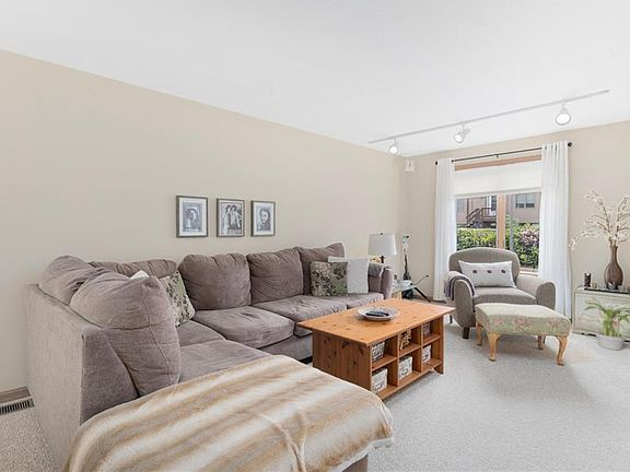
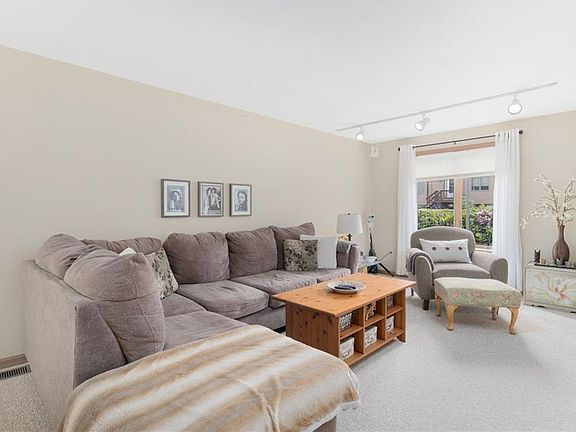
- potted plant [584,302,630,351]
